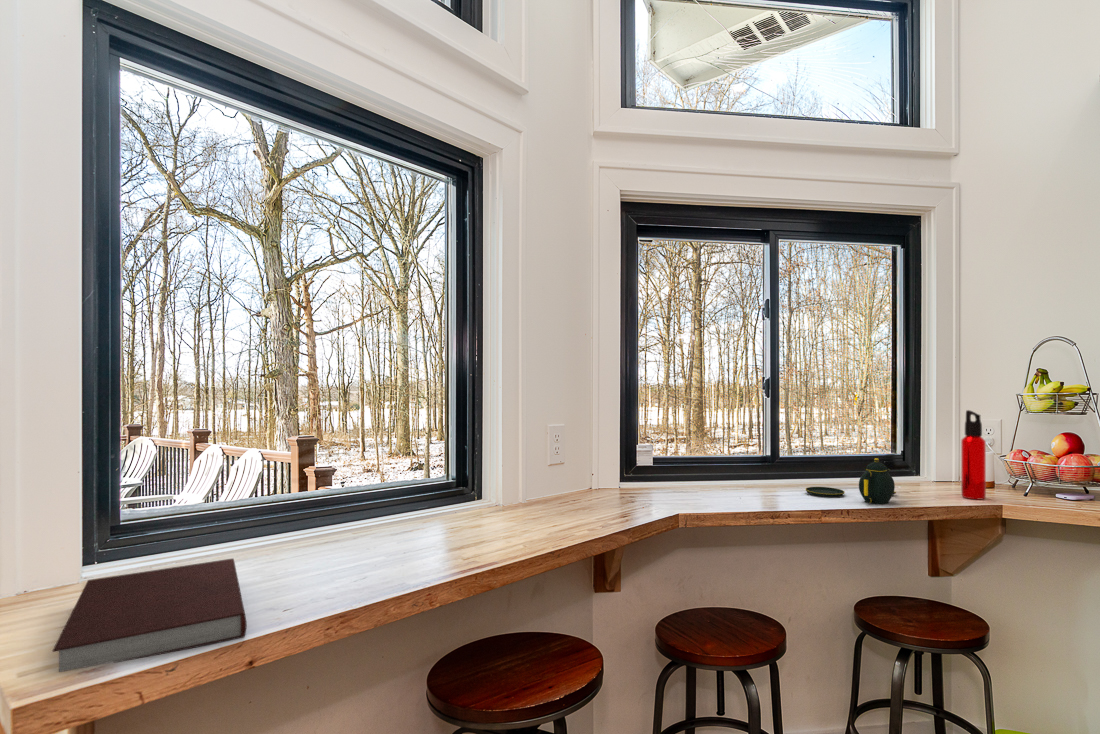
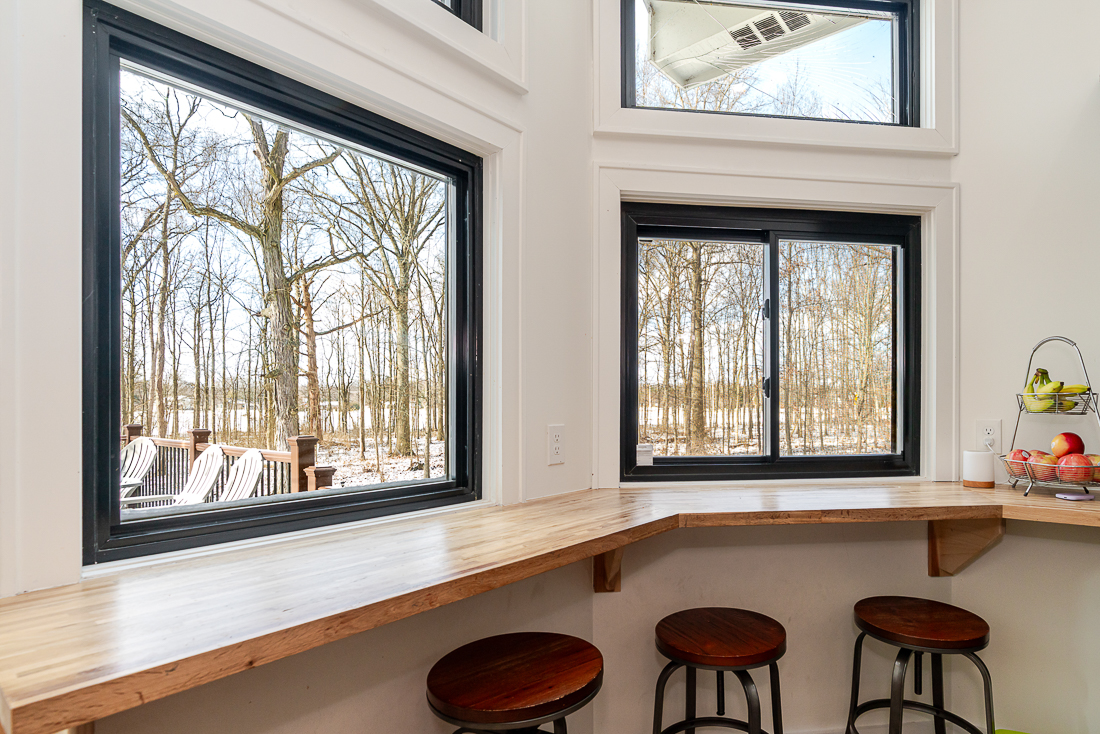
- notebook [51,557,248,673]
- teapot [805,457,897,505]
- water bottle [960,409,987,501]
